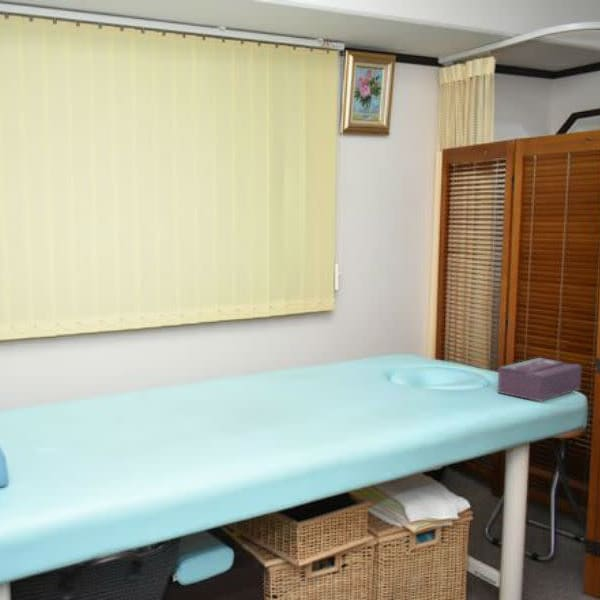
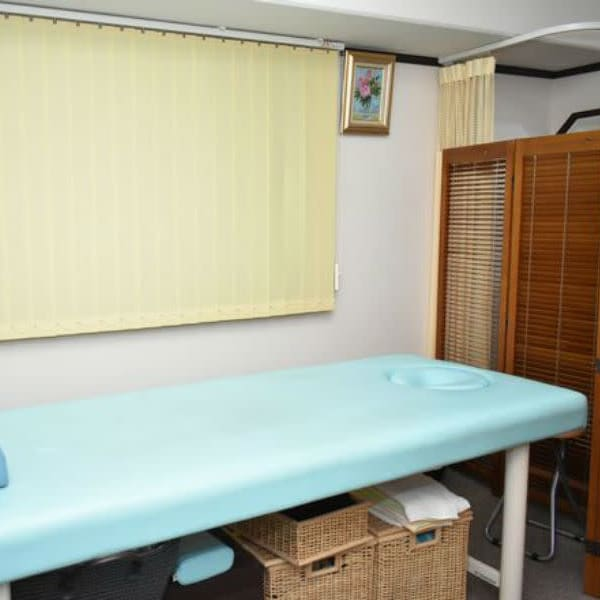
- tissue box [496,357,583,403]
